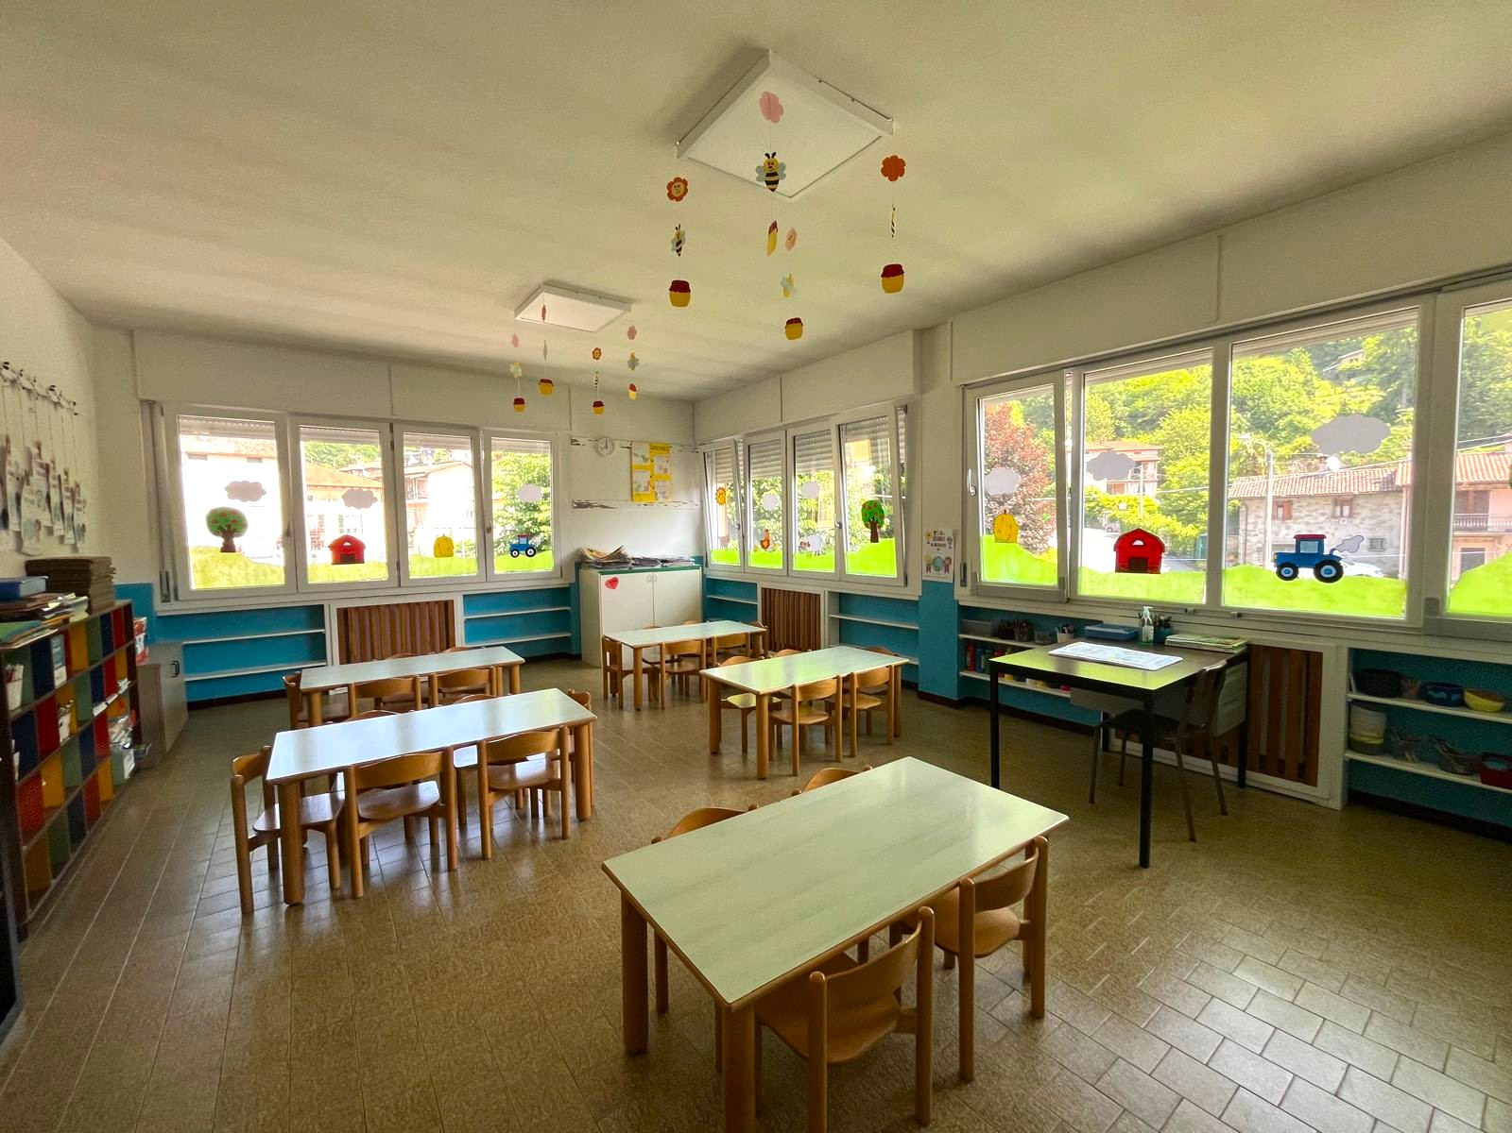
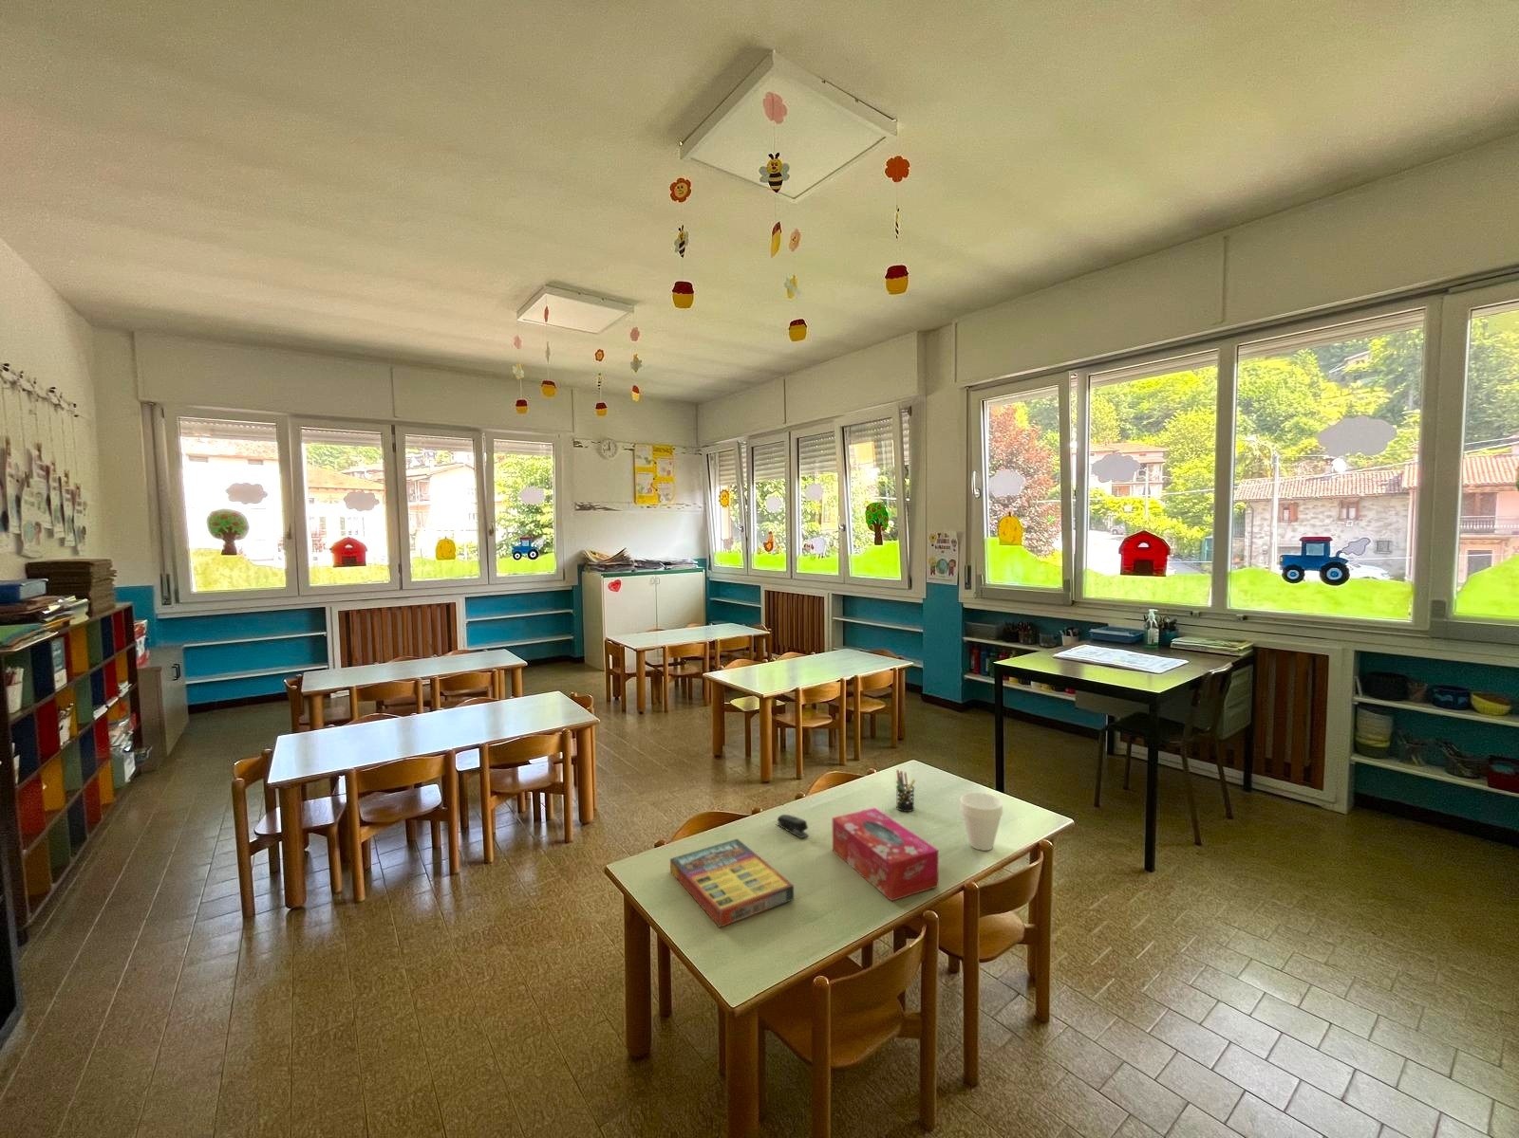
+ tissue box [831,807,939,901]
+ pen holder [896,769,916,813]
+ stapler [775,814,810,839]
+ game compilation box [670,838,794,929]
+ cup [959,791,1005,851]
